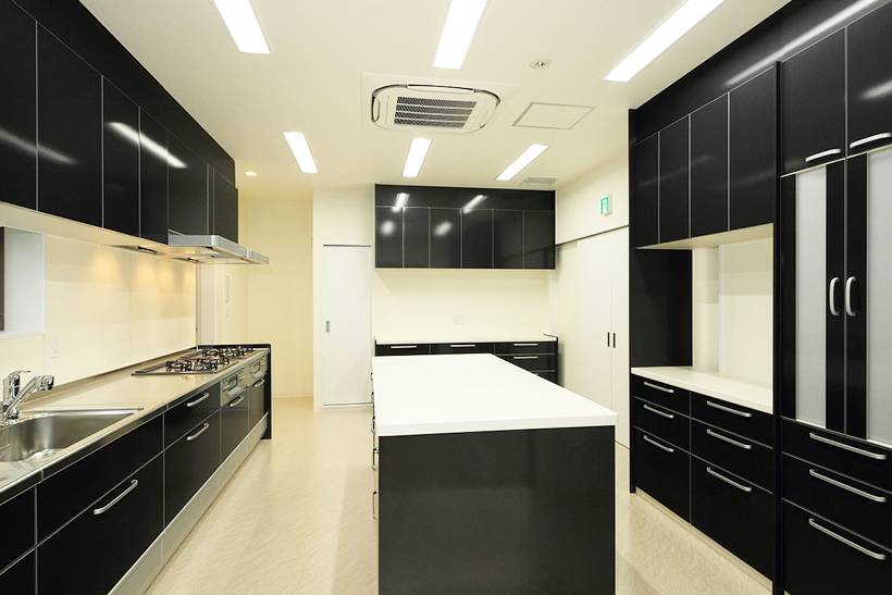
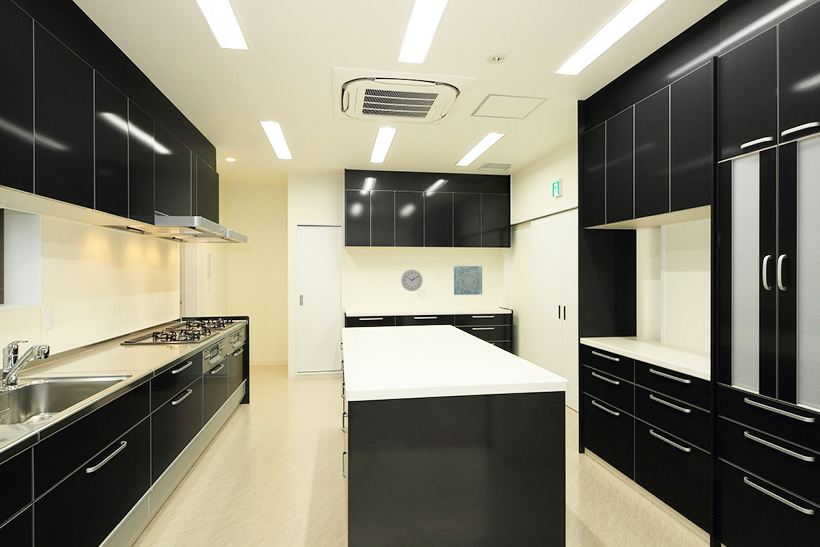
+ wall clock [400,269,423,292]
+ wall art [453,265,483,296]
